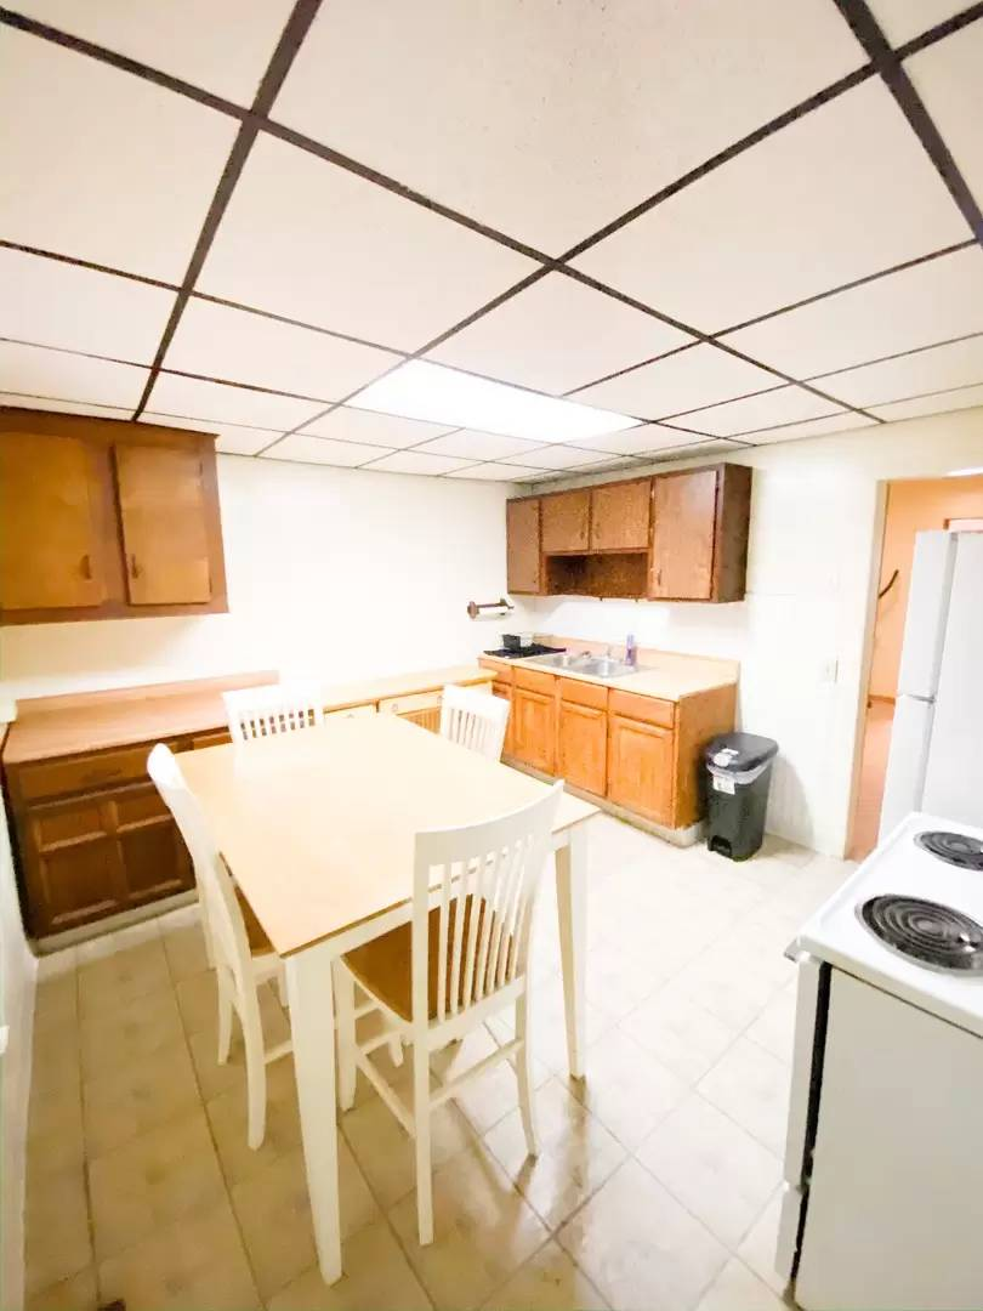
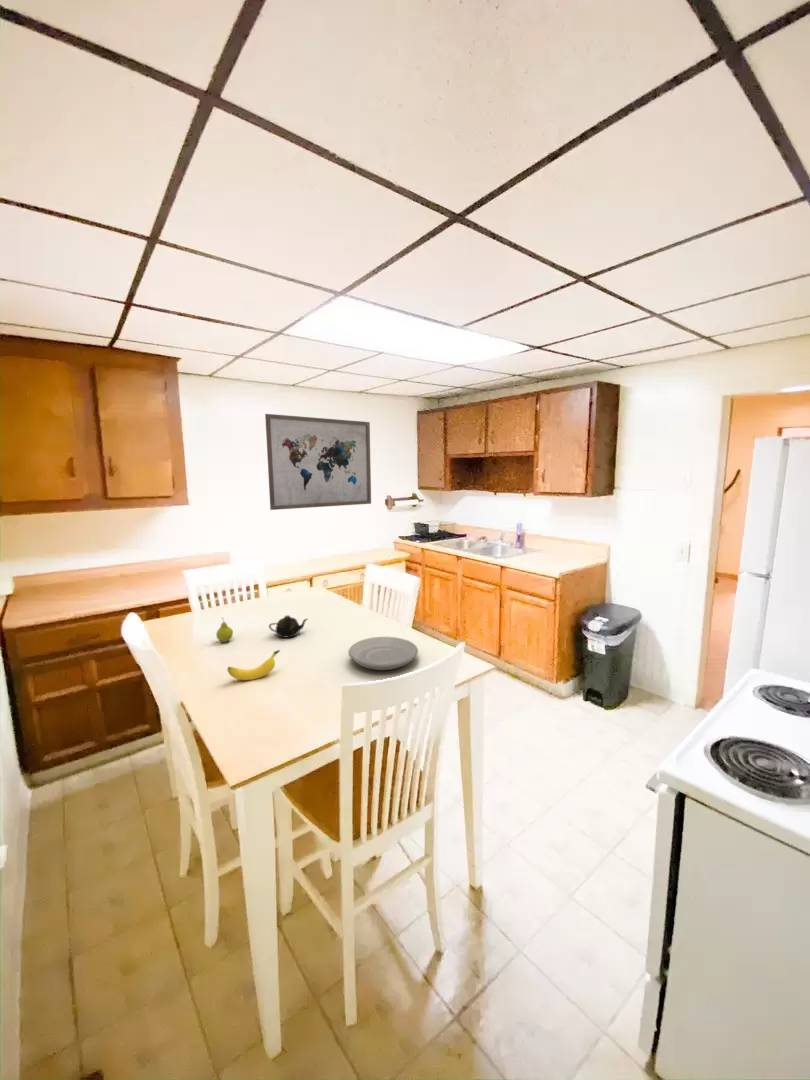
+ plate [347,636,419,671]
+ fruit [215,616,234,643]
+ wall art [264,413,372,511]
+ banana [227,649,281,681]
+ teapot [268,614,308,638]
